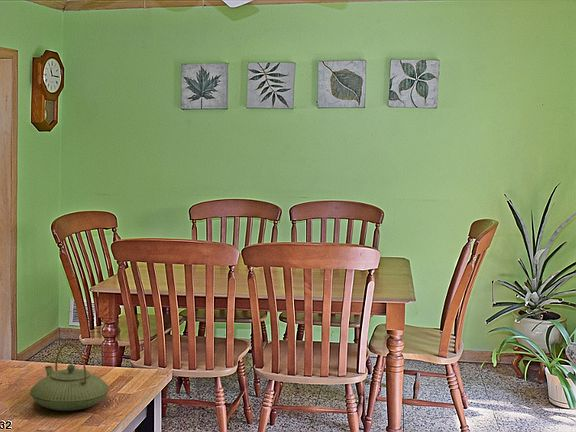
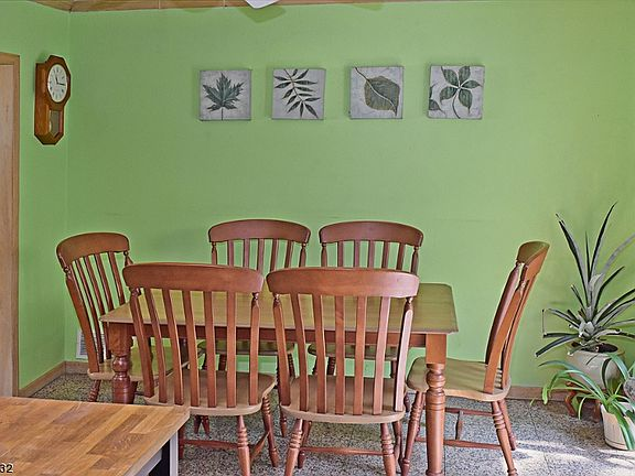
- teapot [29,342,110,412]
